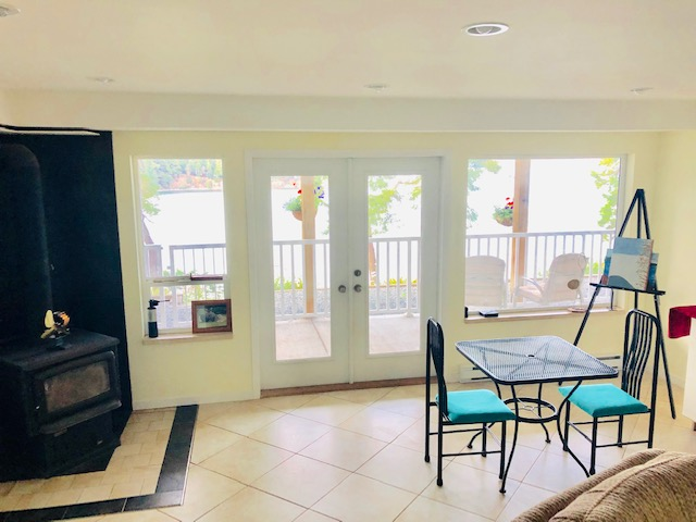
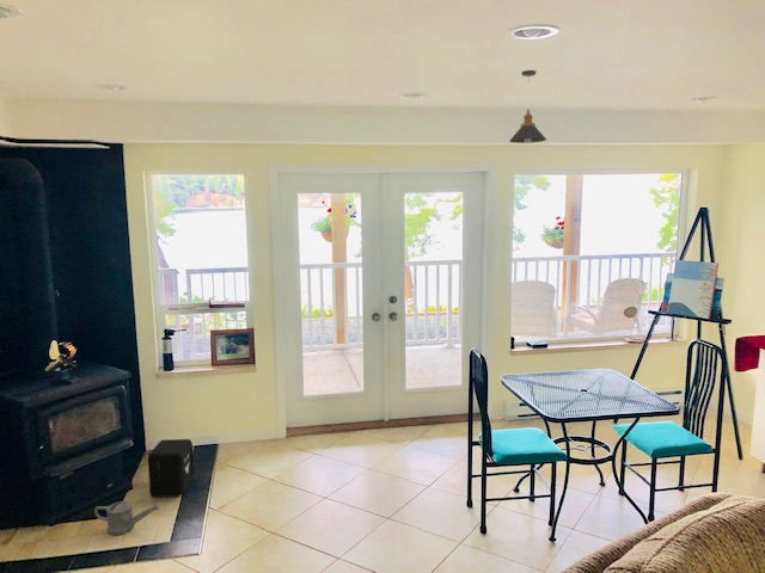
+ air purifier [147,438,195,498]
+ watering can [93,500,161,536]
+ pendant light [508,69,547,144]
